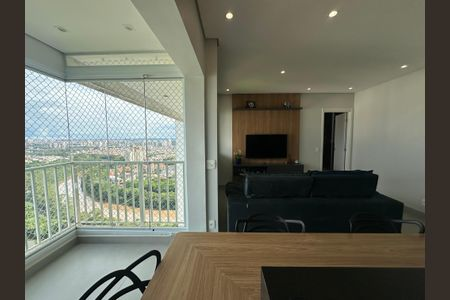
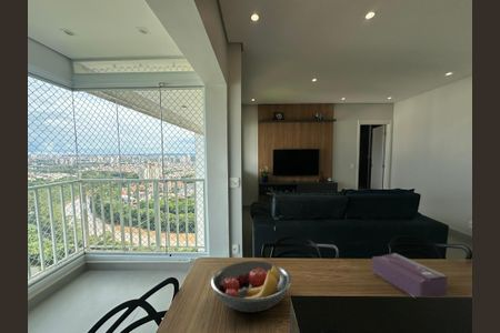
+ tissue box [371,252,449,297]
+ fruit bowl [210,260,292,313]
